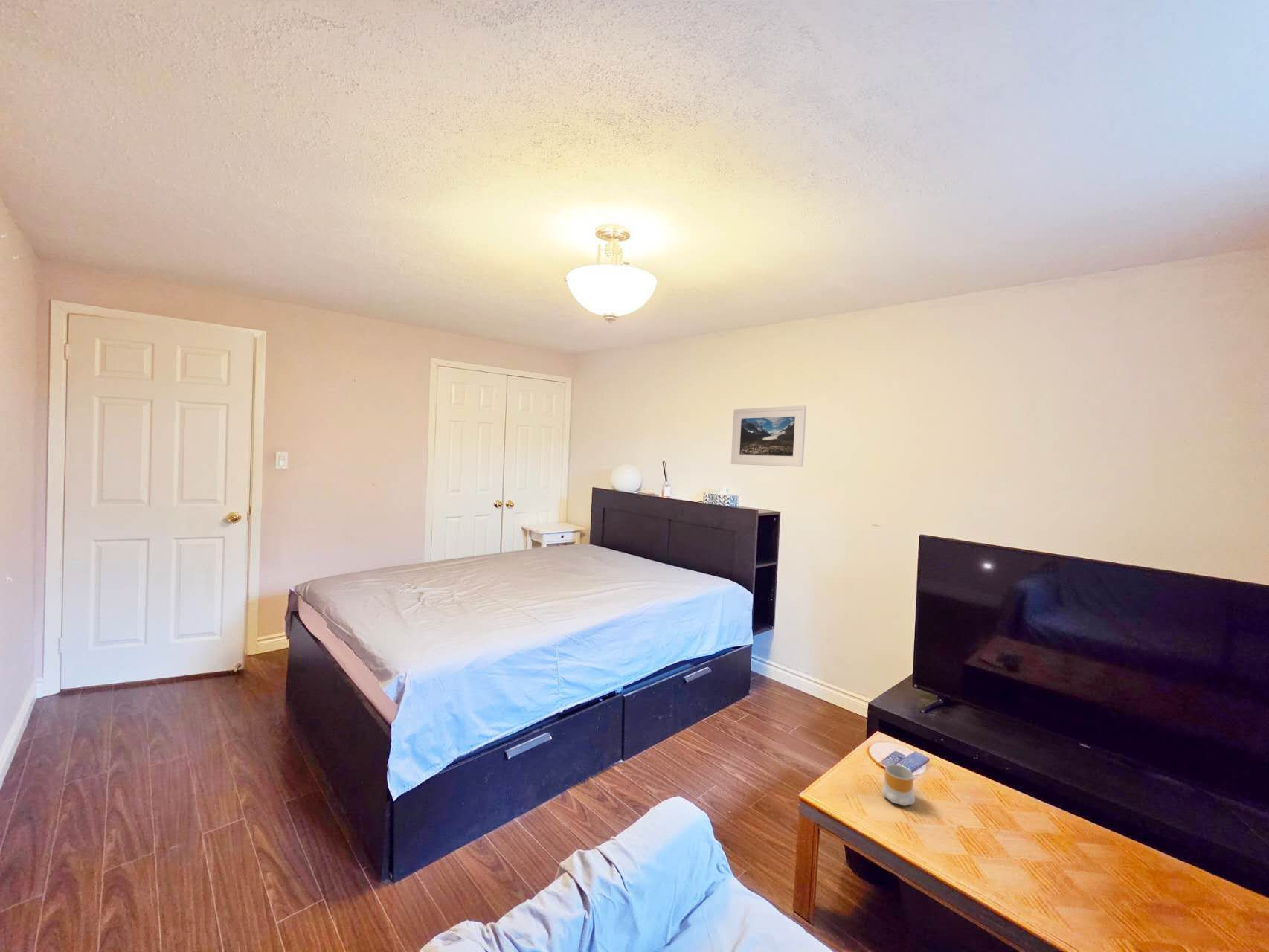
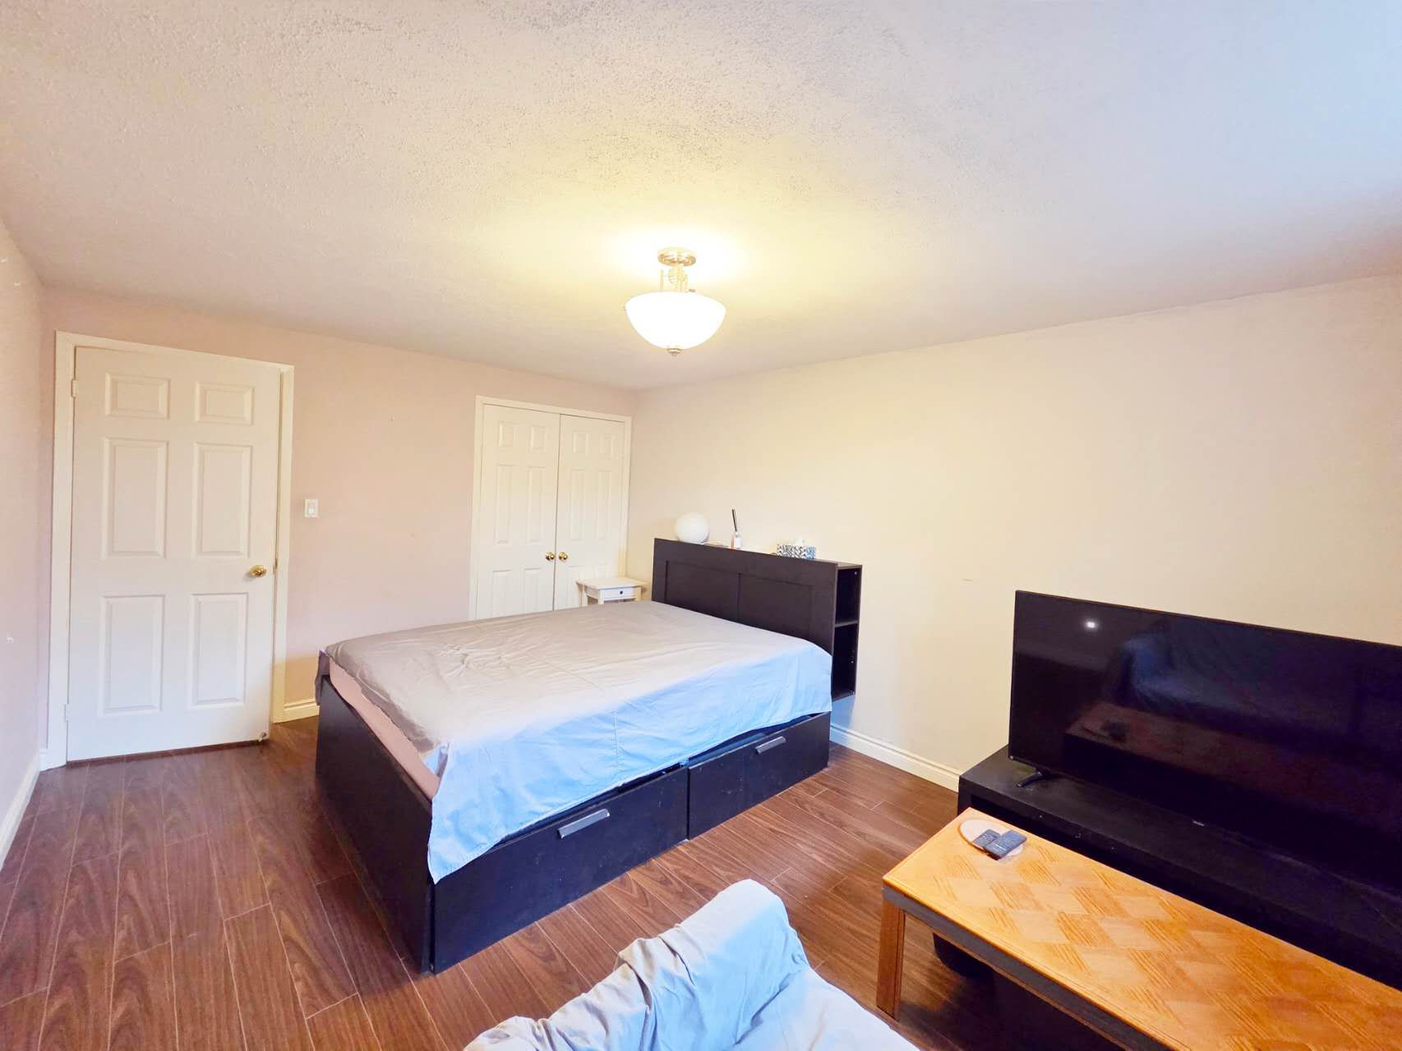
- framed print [730,405,807,467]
- mug [881,762,916,806]
